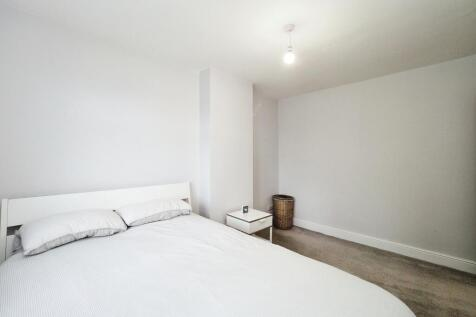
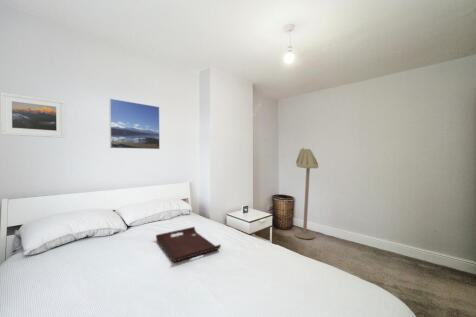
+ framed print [0,91,66,139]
+ serving tray [155,226,222,263]
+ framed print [108,98,161,150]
+ floor lamp [294,147,319,240]
